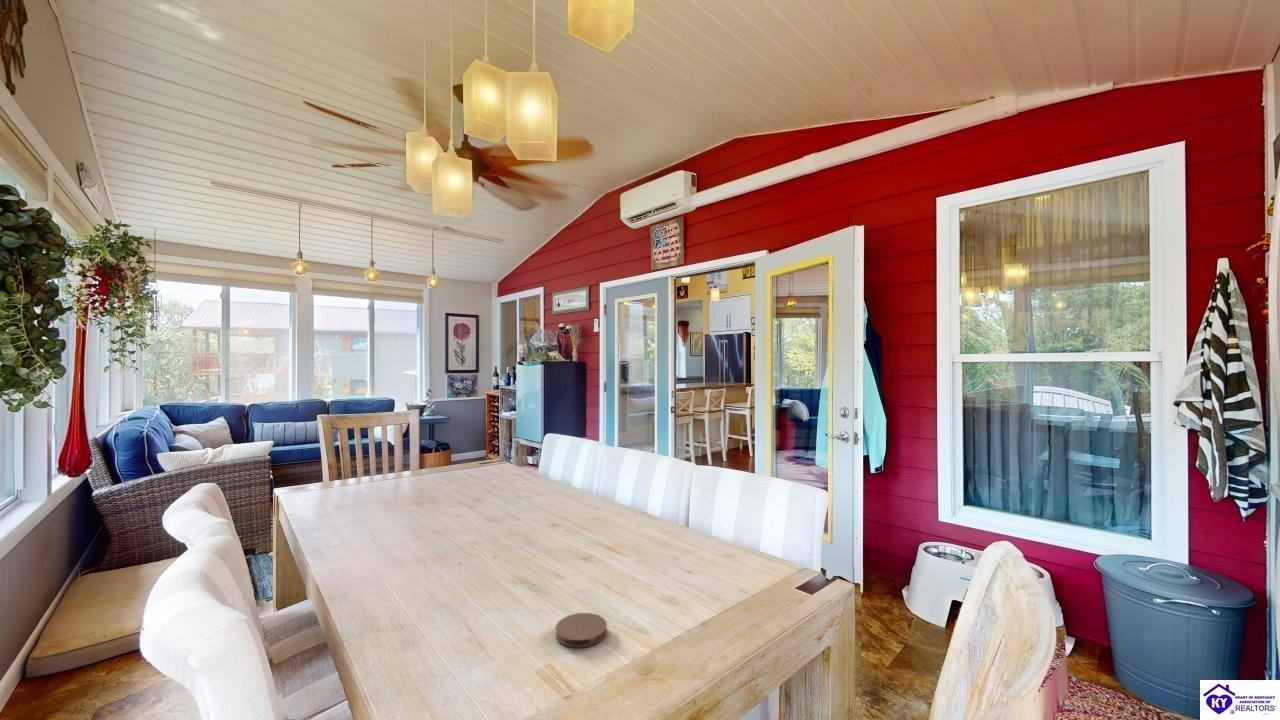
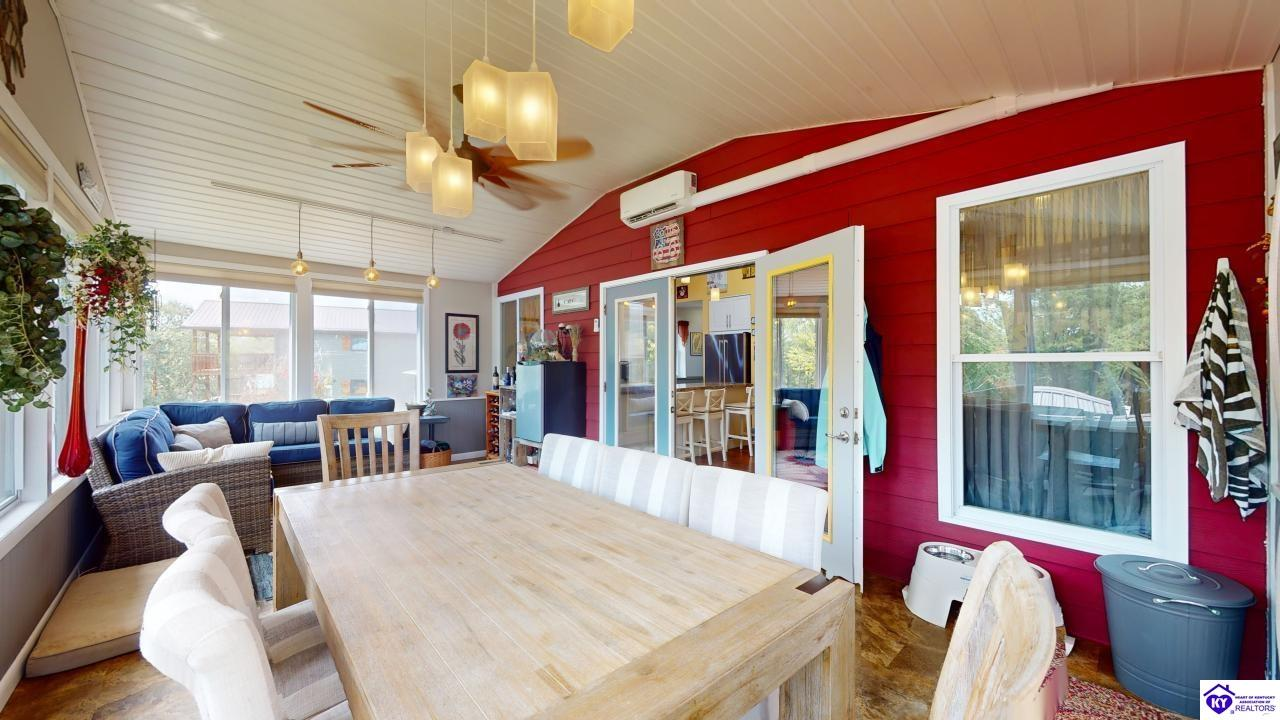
- coaster [555,612,608,648]
